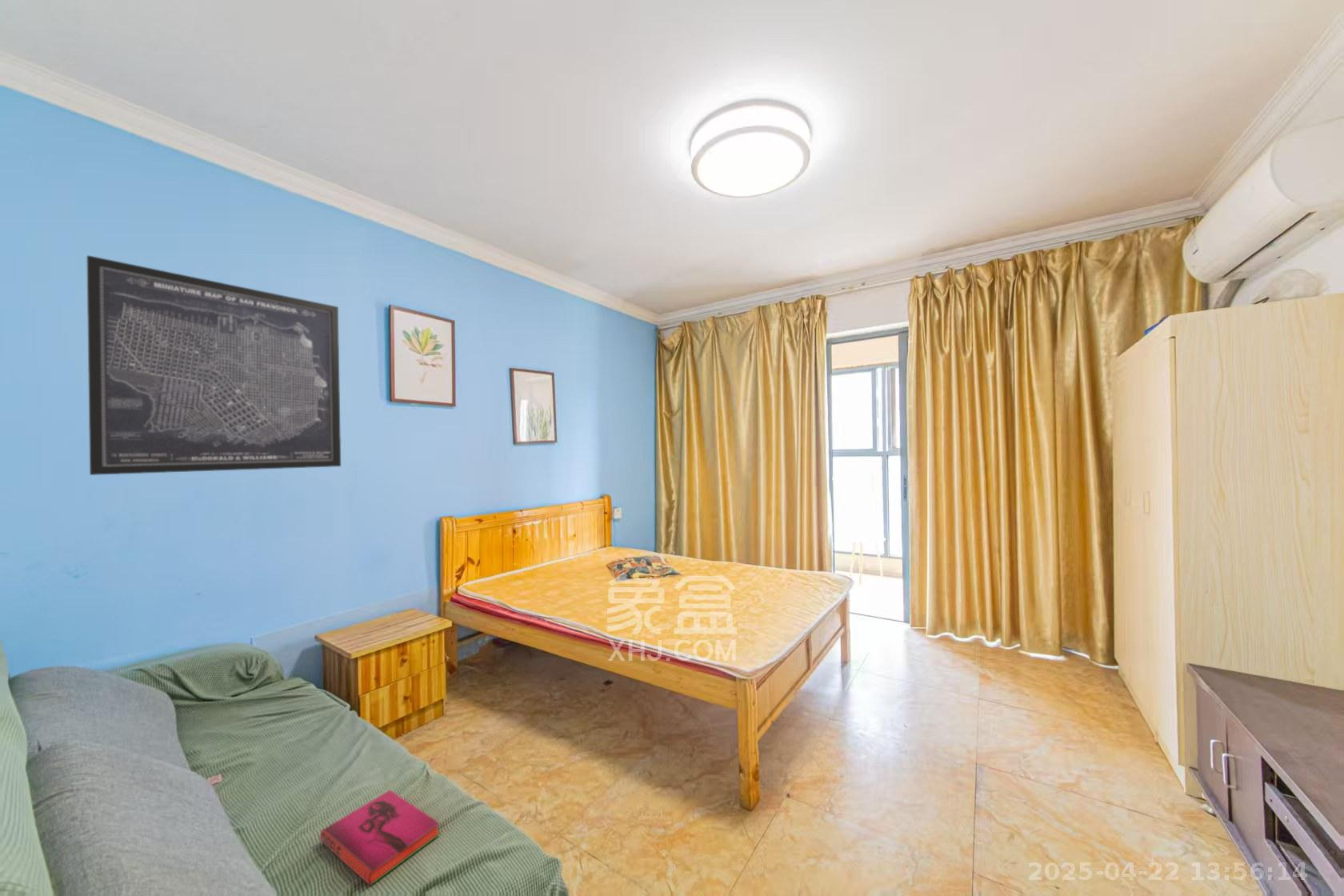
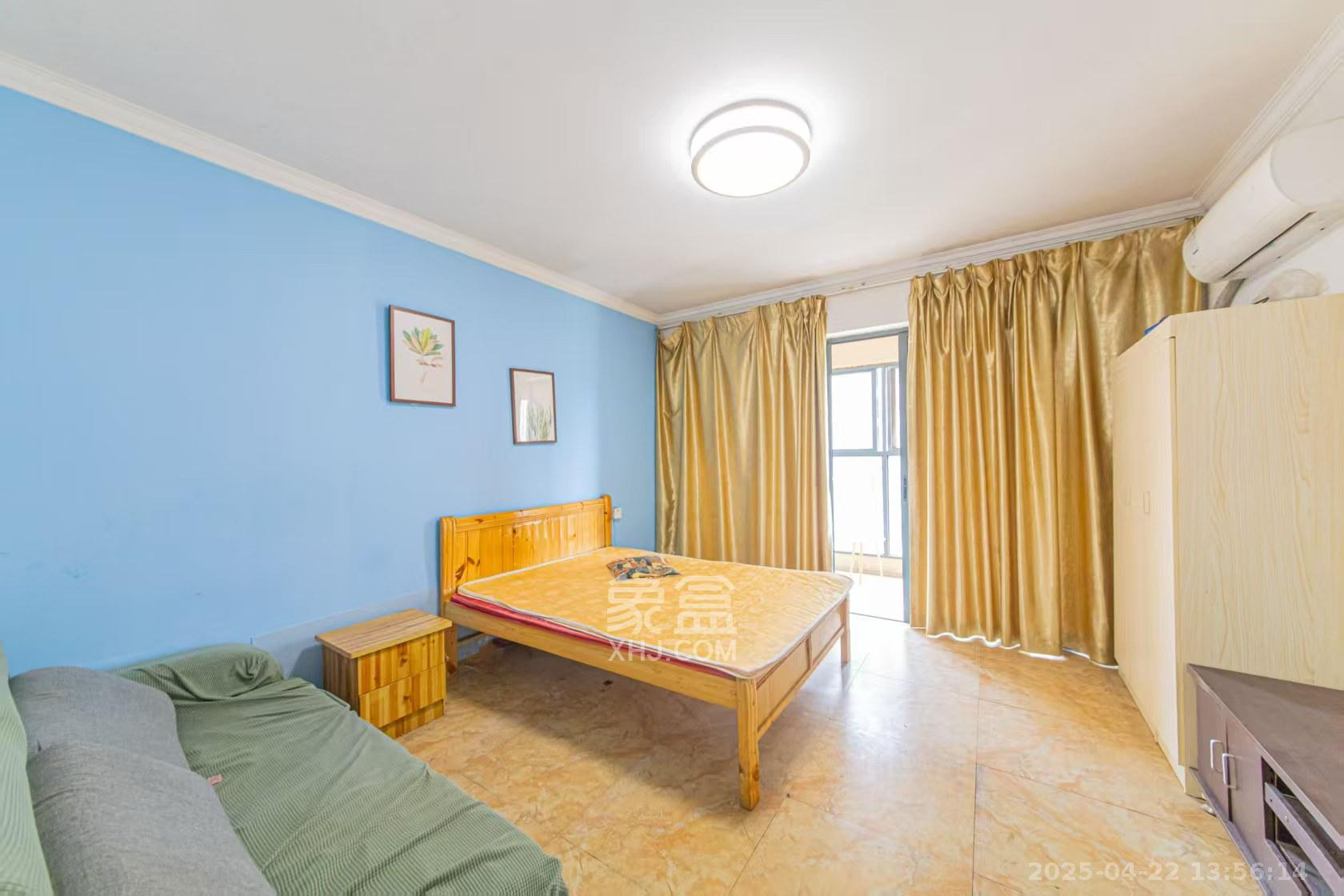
- hardback book [319,790,441,886]
- wall art [86,254,342,476]
